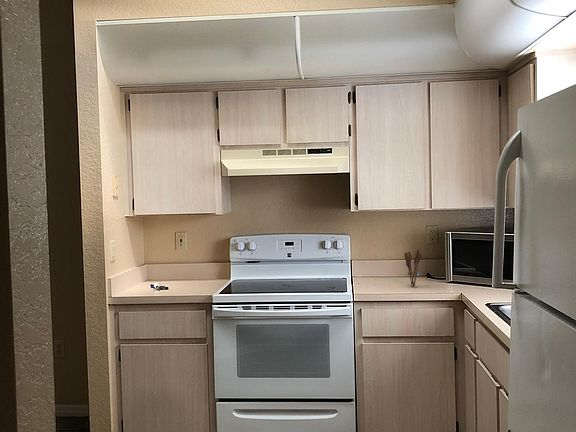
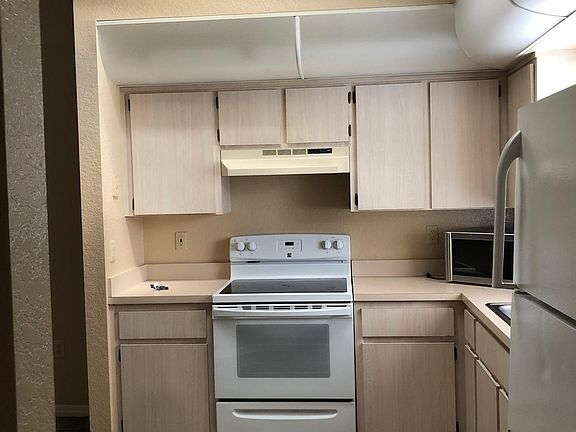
- utensil holder [403,248,422,288]
